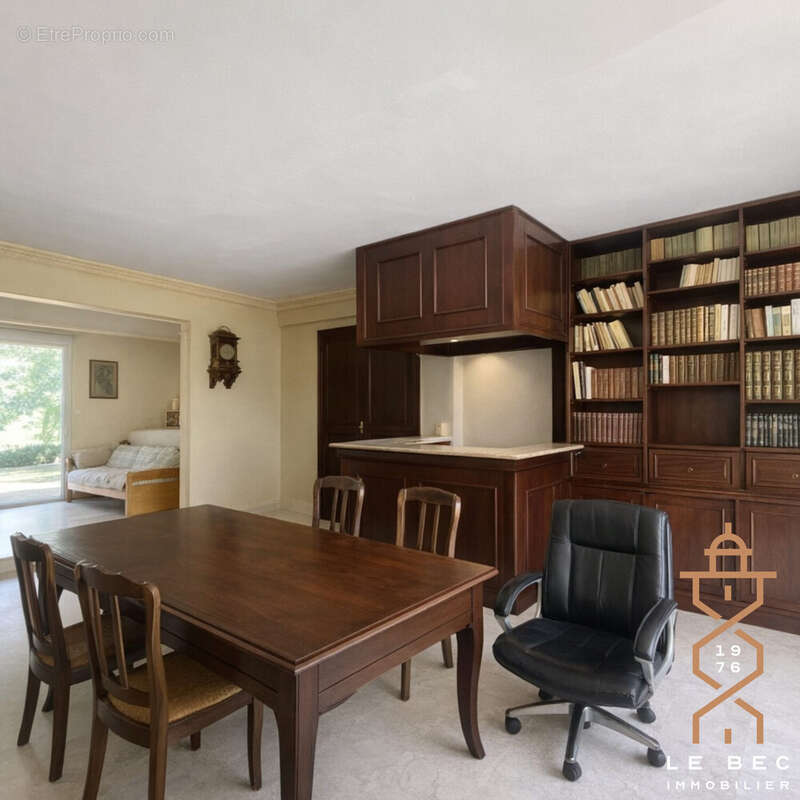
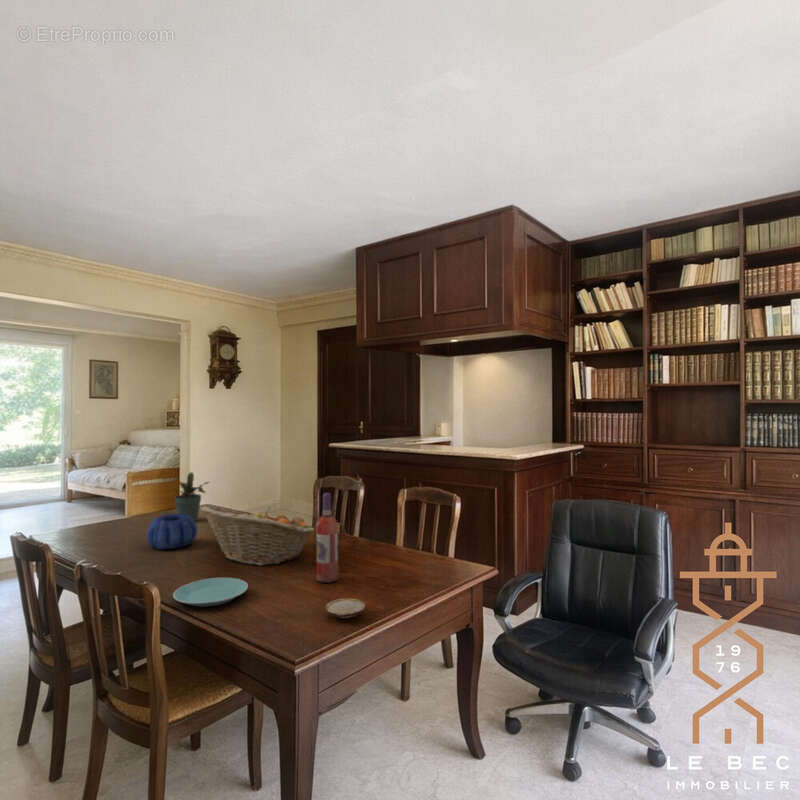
+ wine bottle [316,492,339,583]
+ potted plant [174,471,210,522]
+ wood slice [325,598,366,619]
+ plate [172,577,249,608]
+ decorative bowl [145,513,199,550]
+ fruit basket [200,505,315,567]
